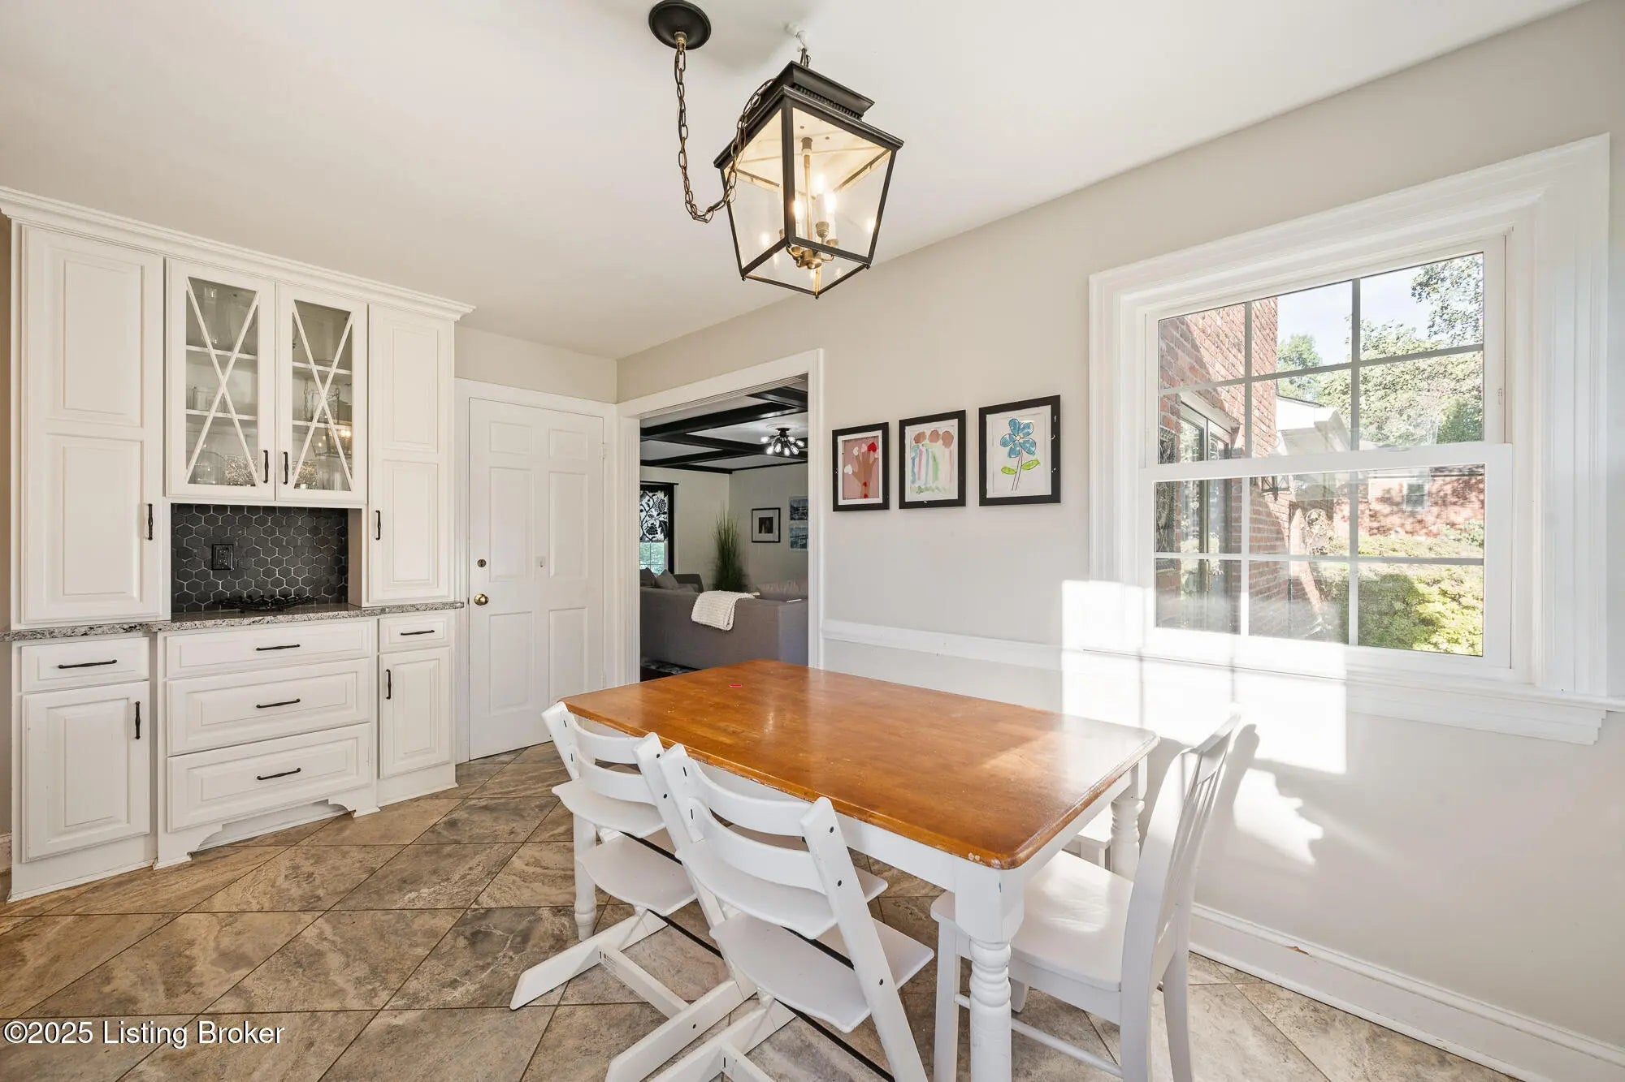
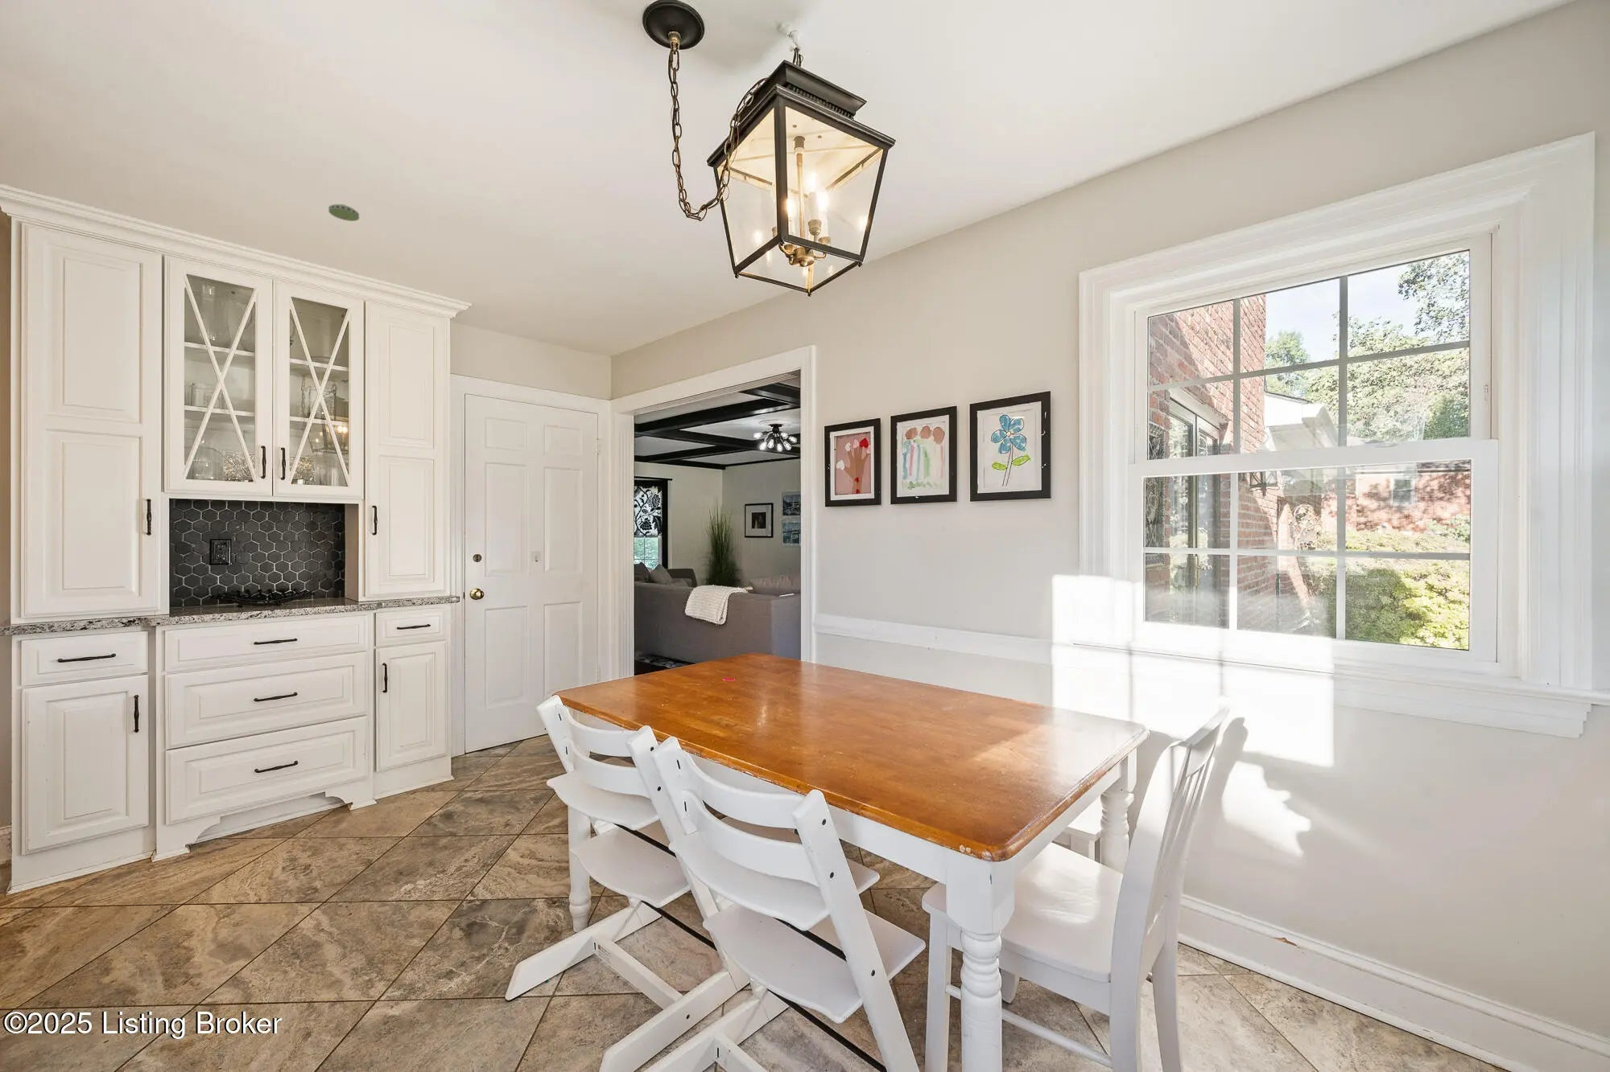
+ smoke detector [328,203,360,223]
